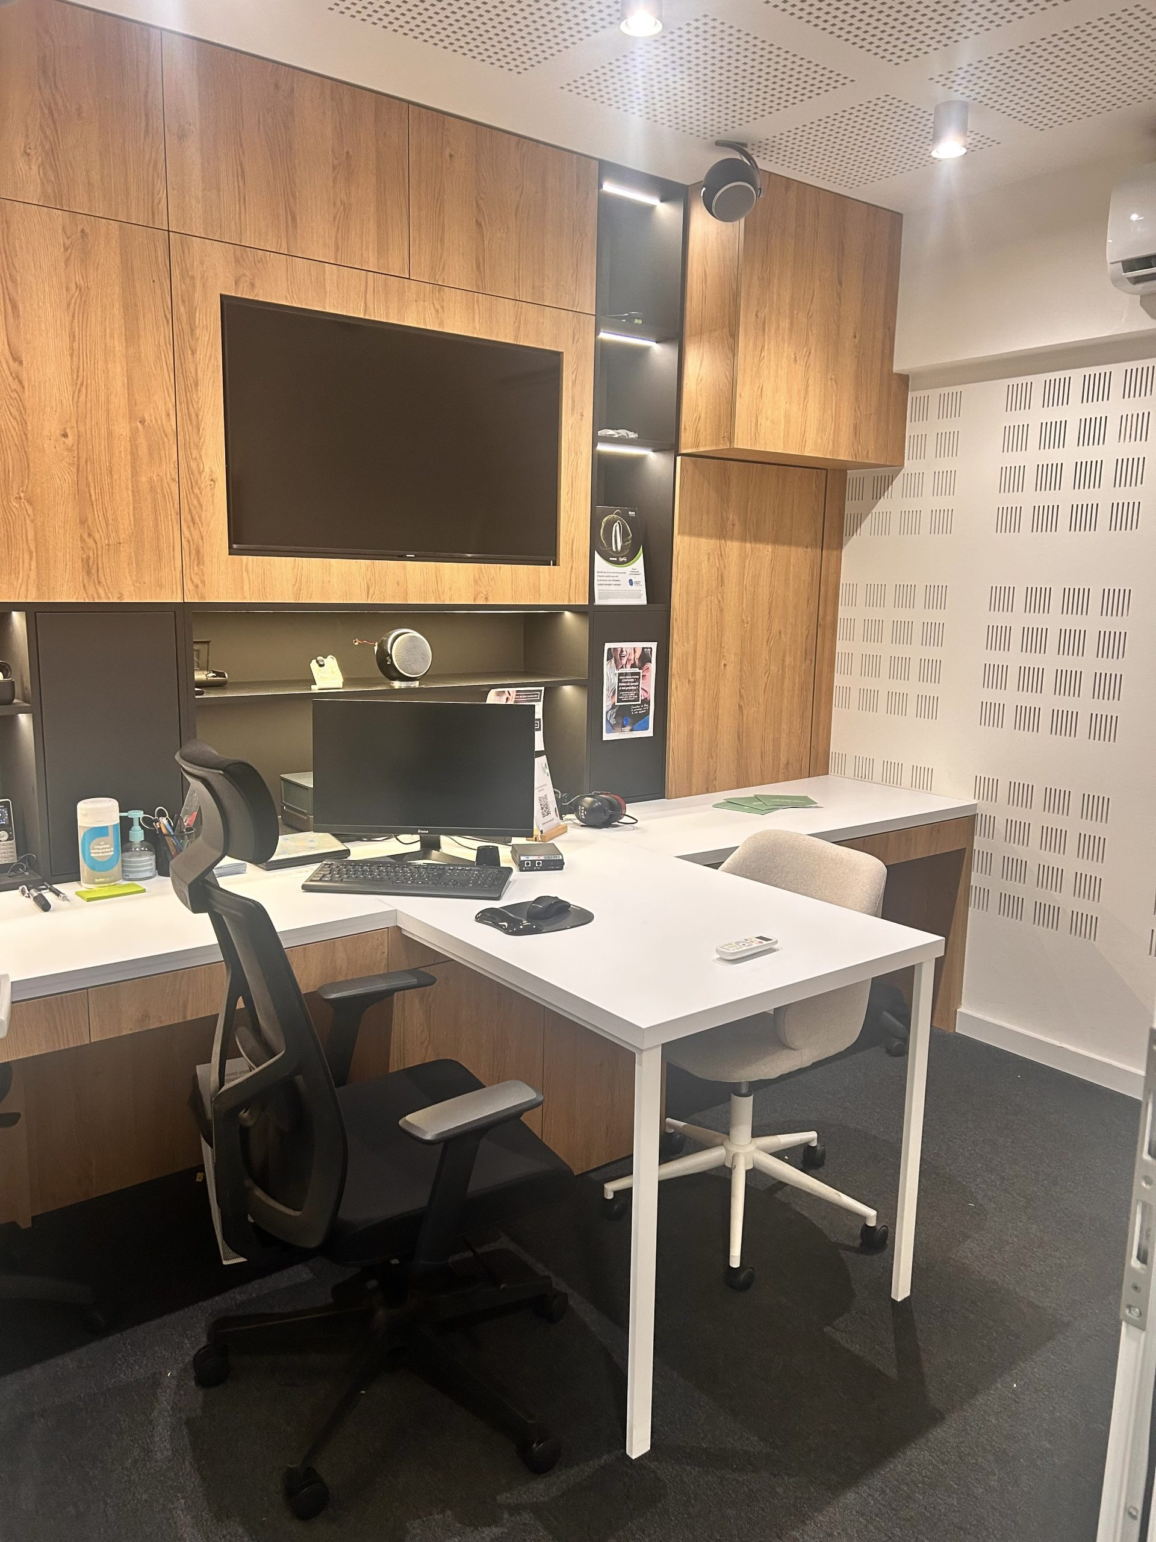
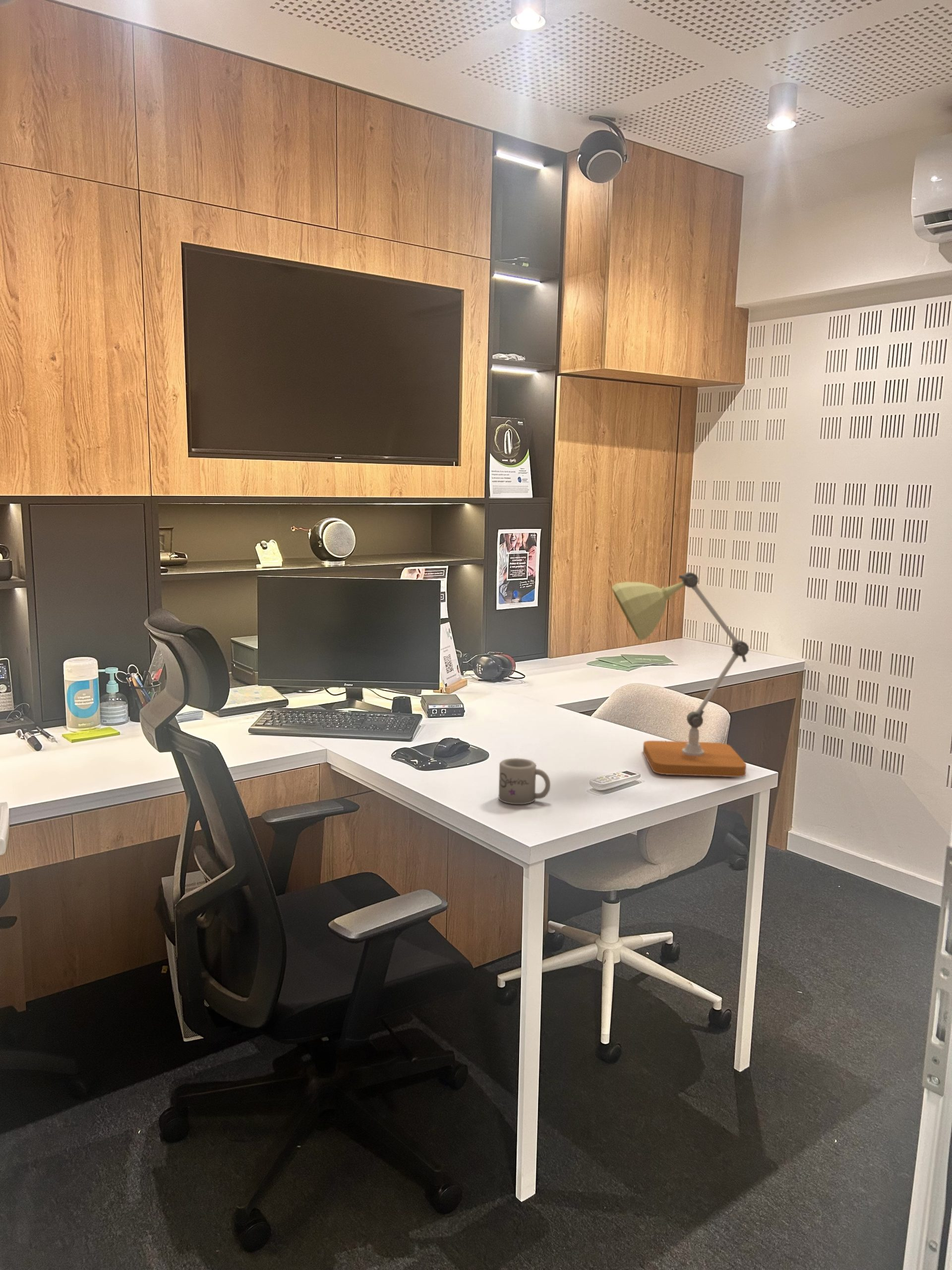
+ desk lamp [611,572,750,777]
+ mug [498,758,551,805]
